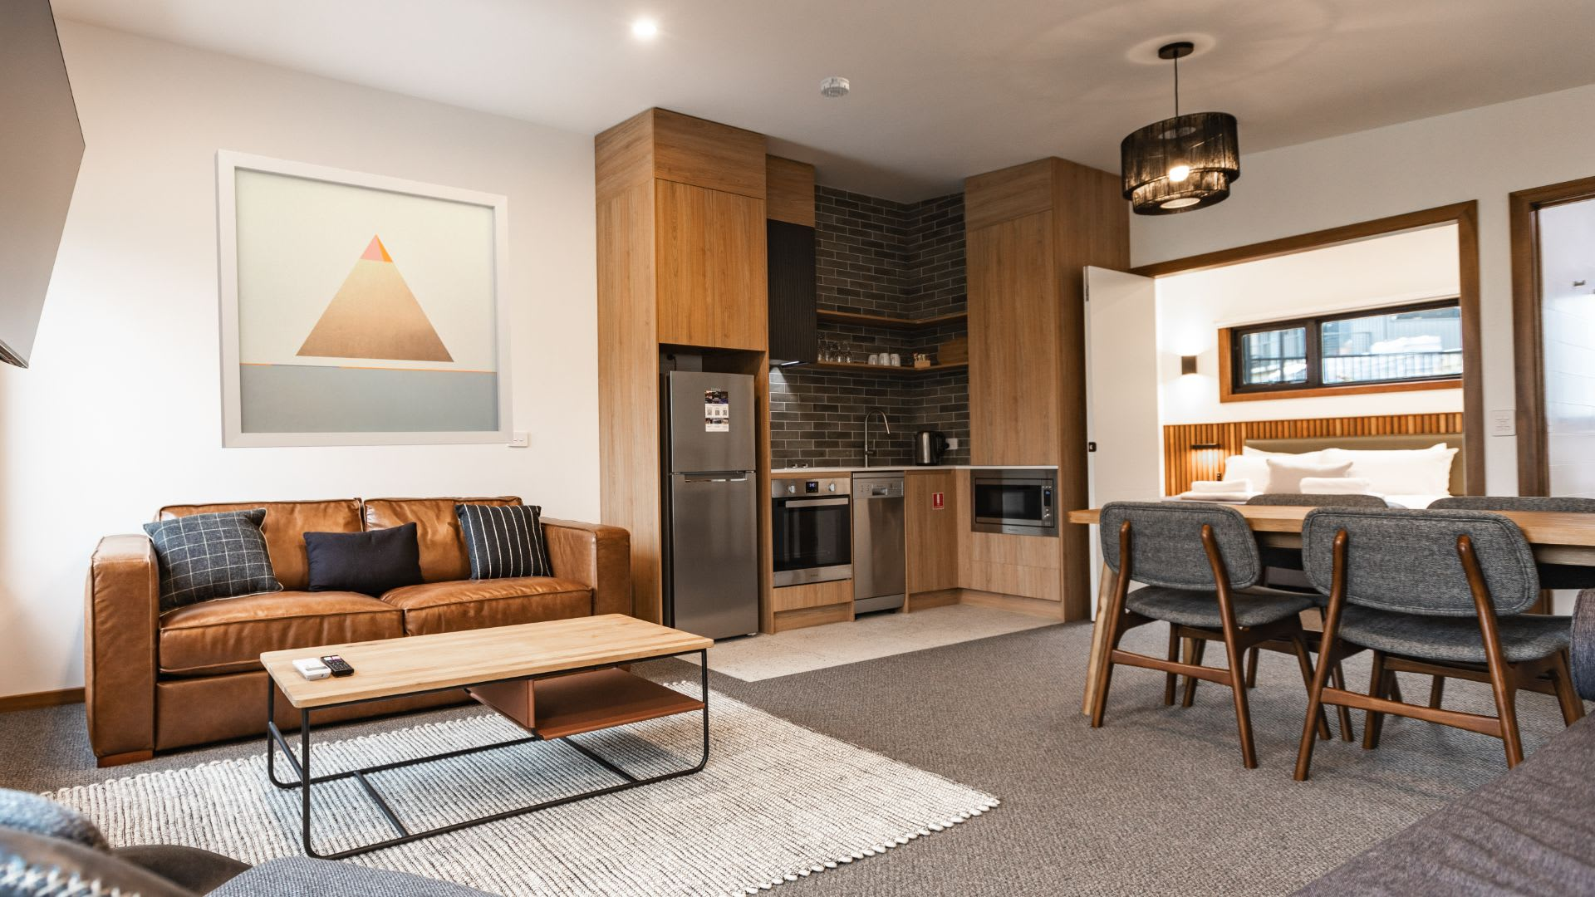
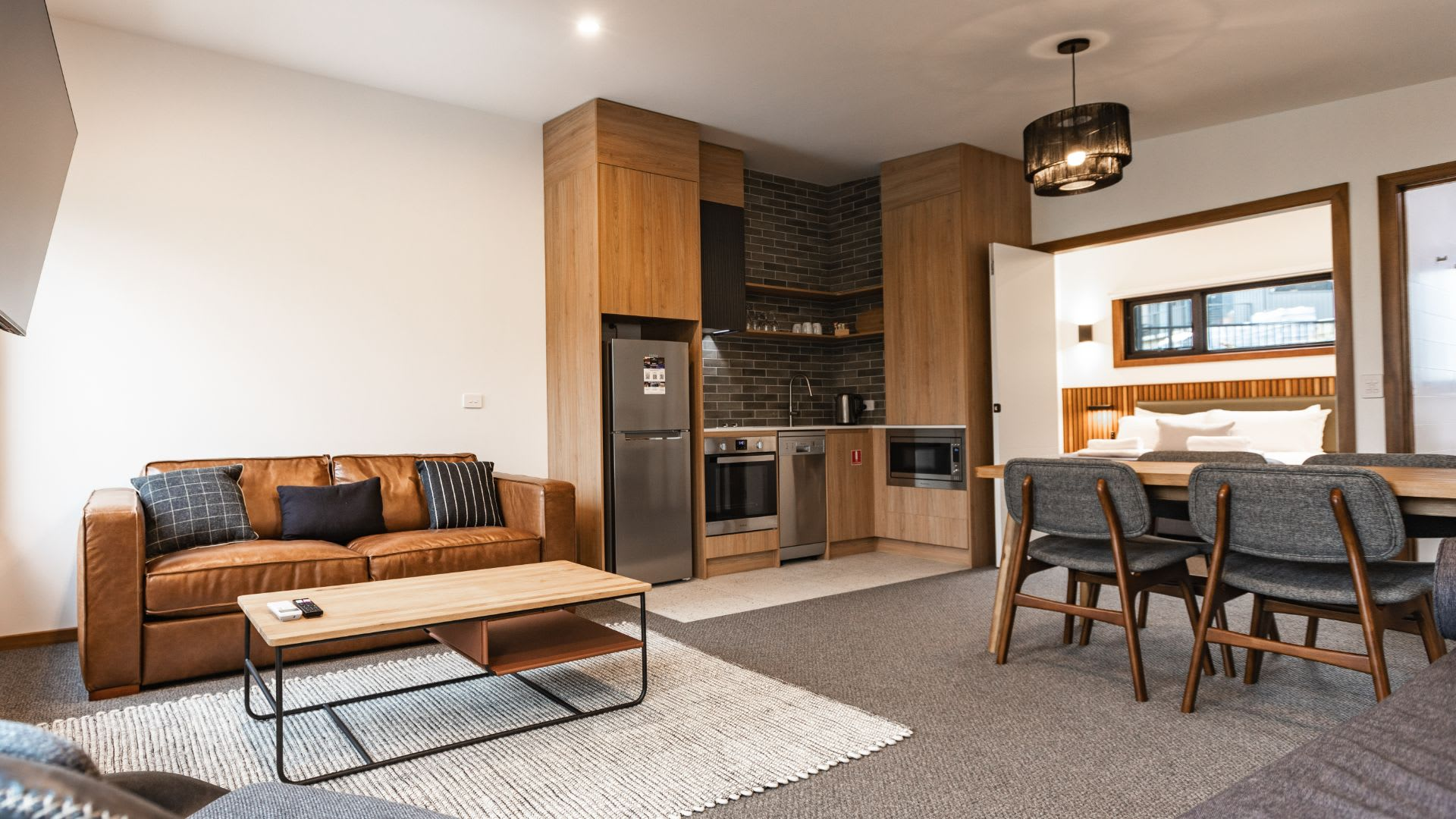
- wall art [214,148,514,448]
- smoke detector [819,76,850,99]
